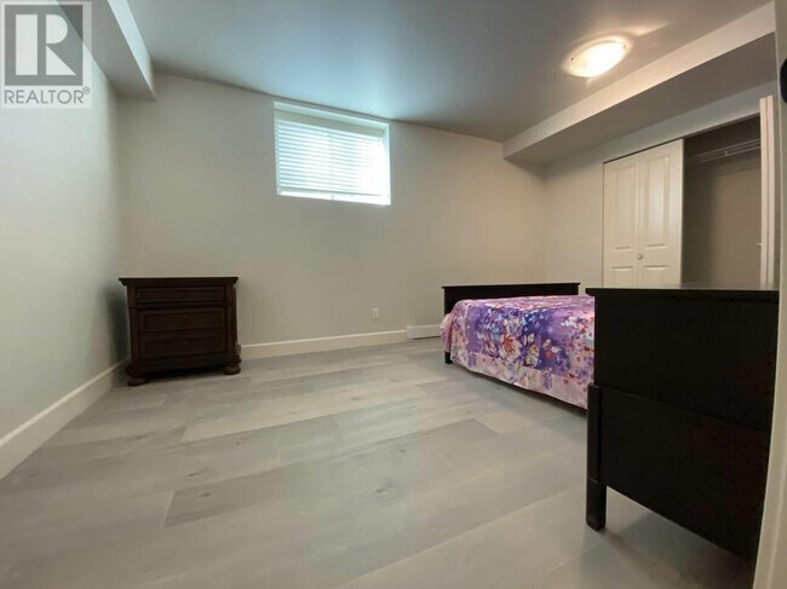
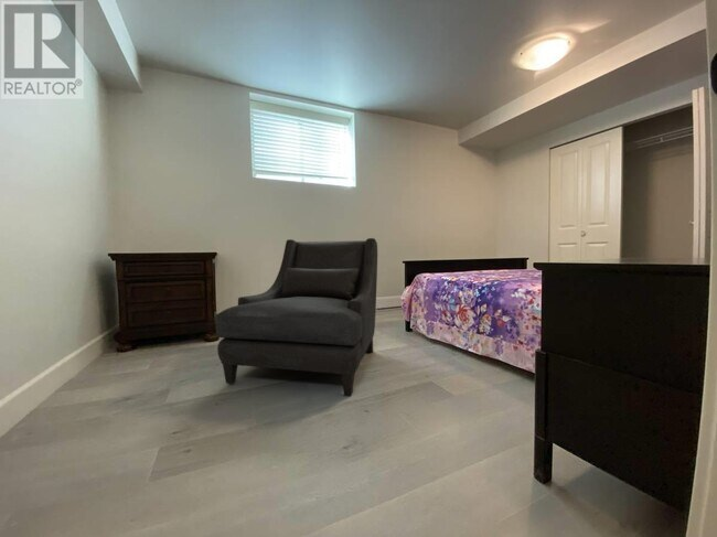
+ armchair [215,237,378,397]
